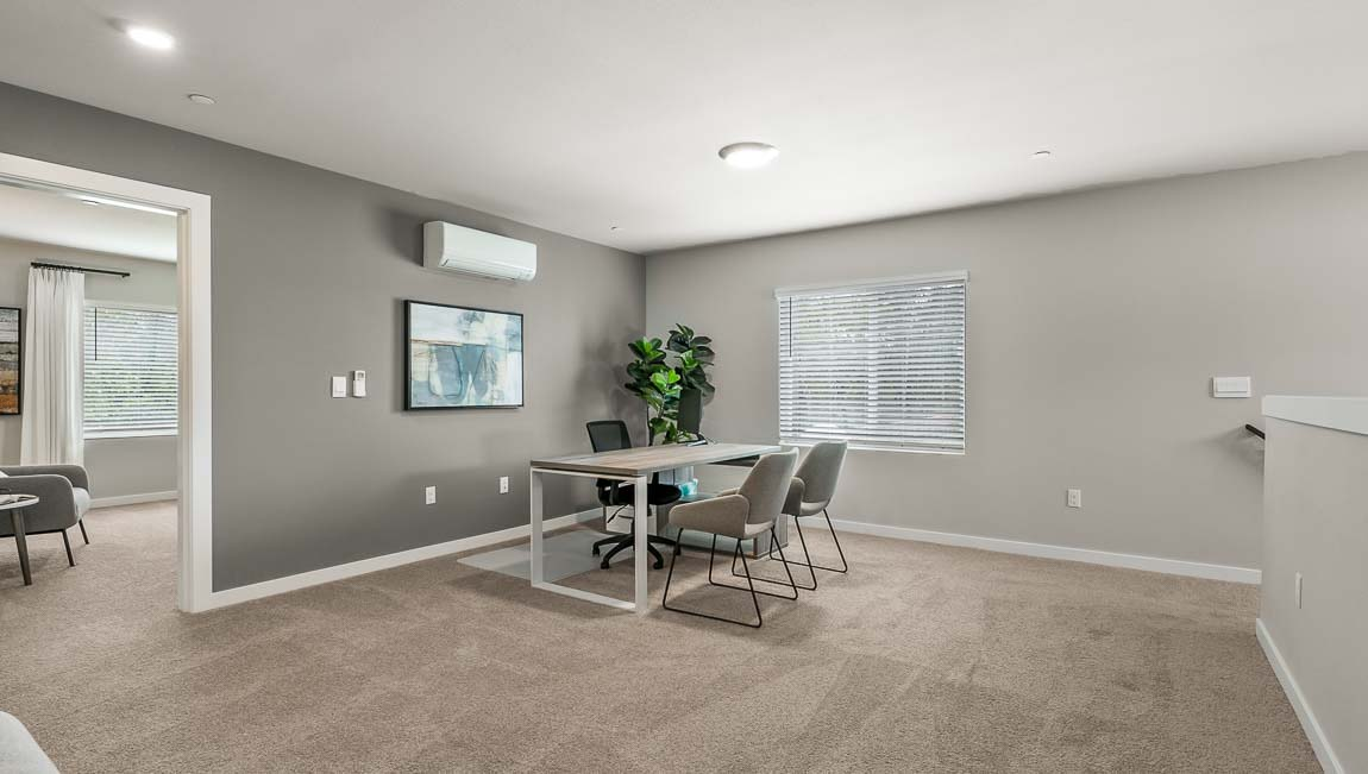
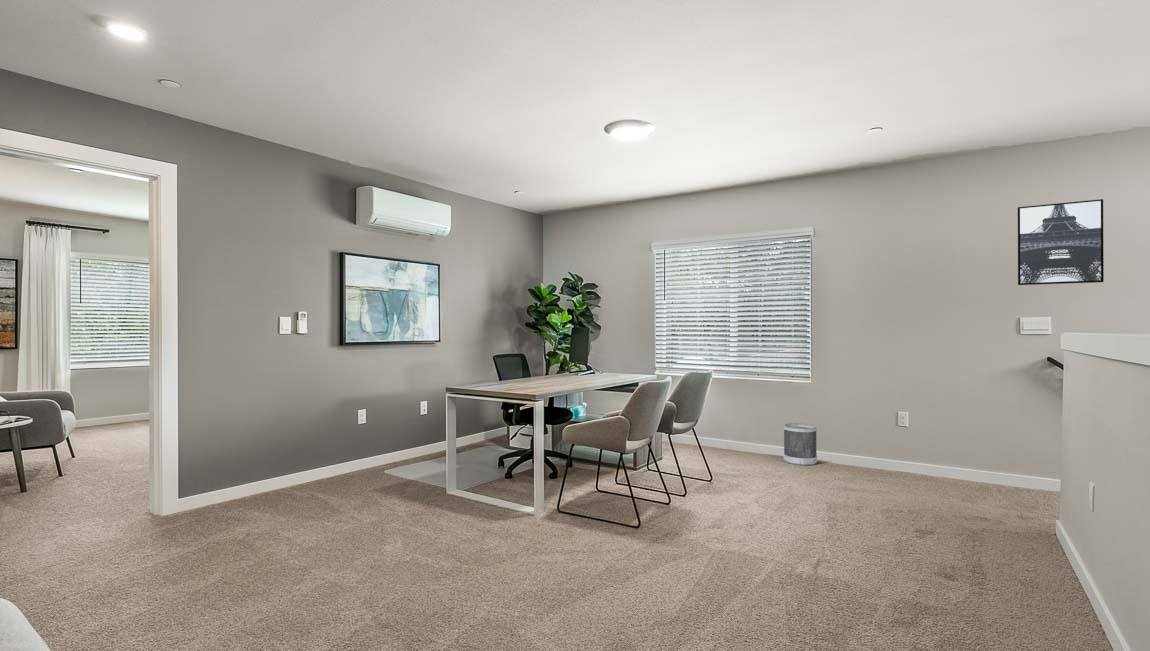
+ wall art [1017,198,1105,286]
+ wastebasket [783,422,818,466]
